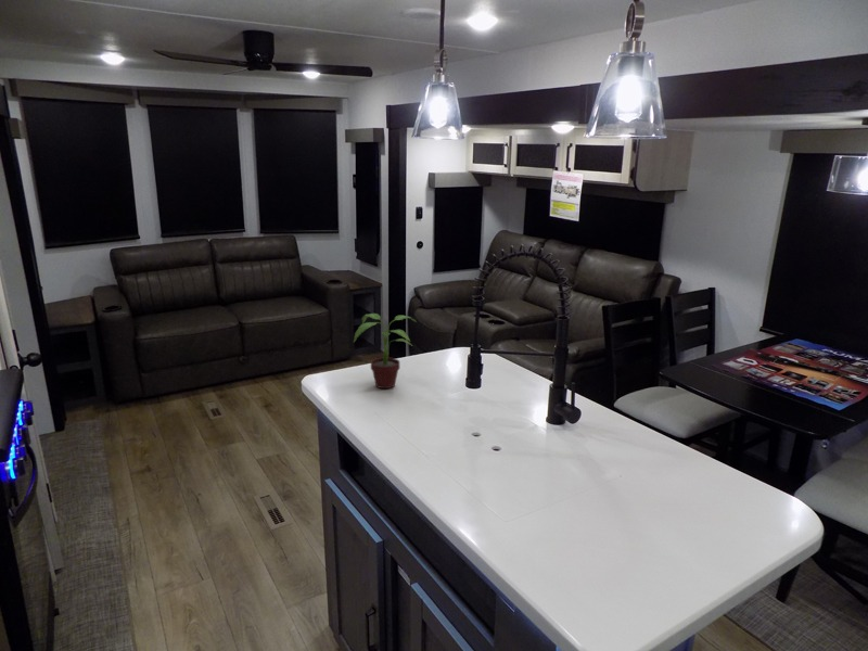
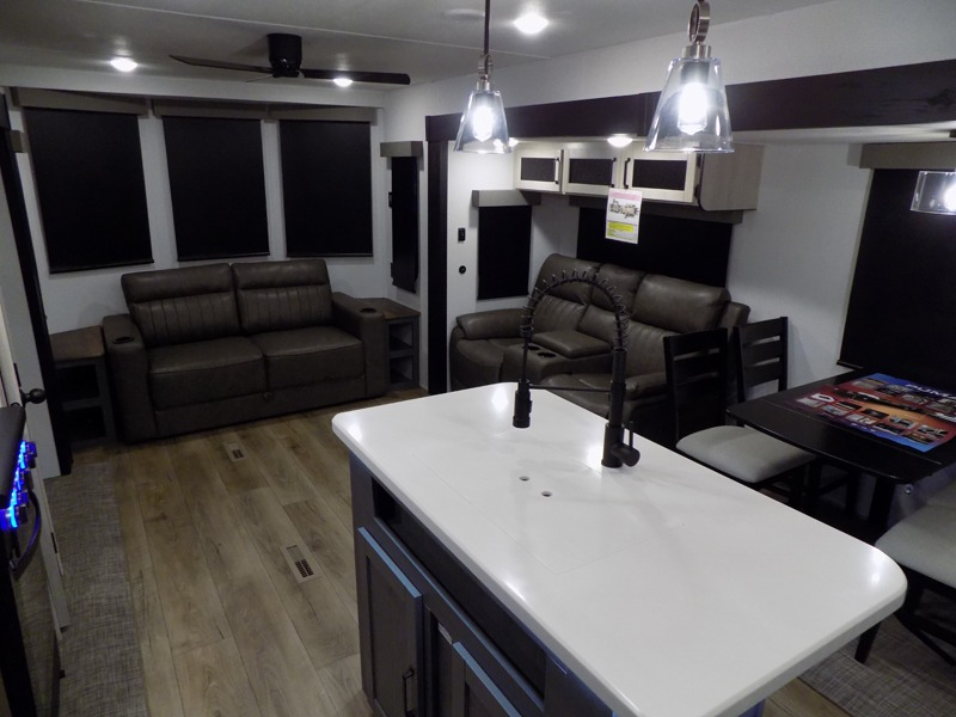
- potted plant [353,312,418,390]
